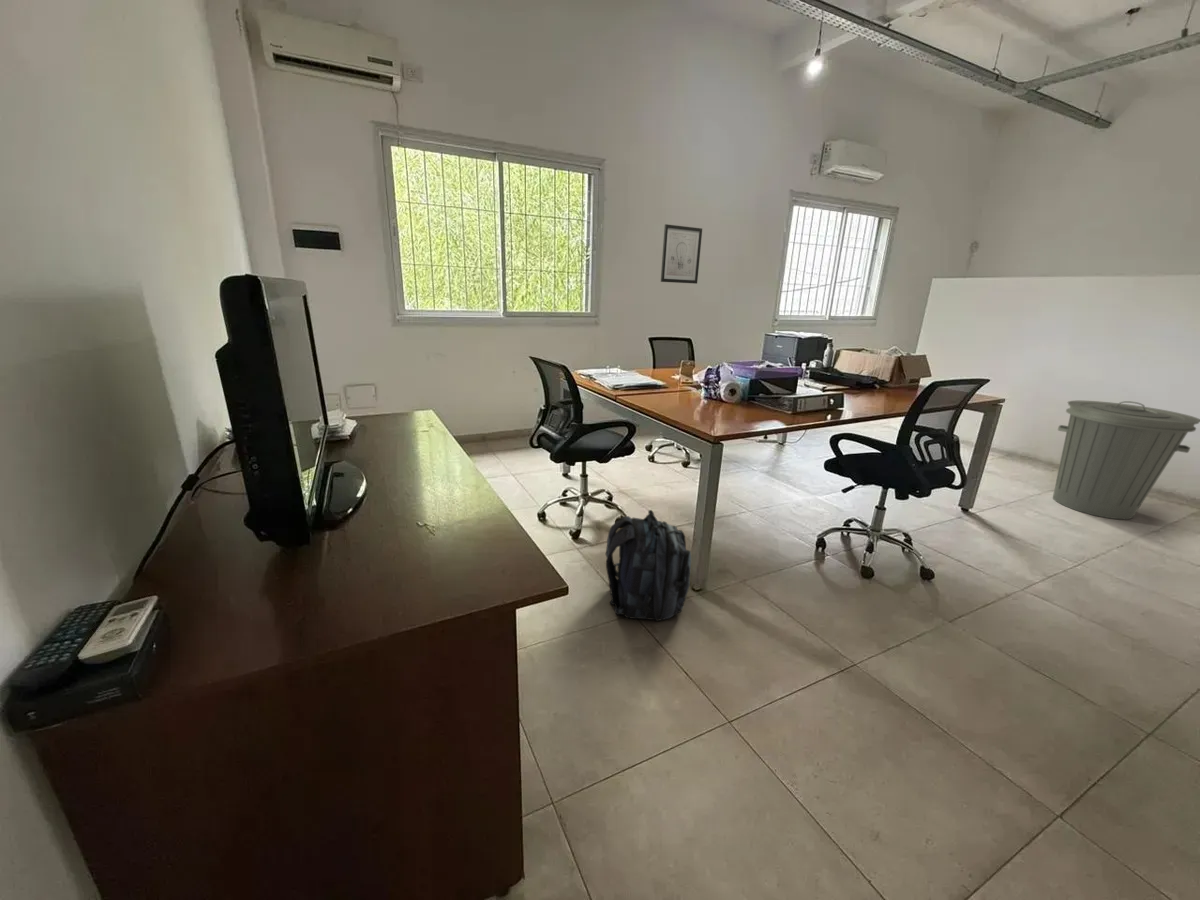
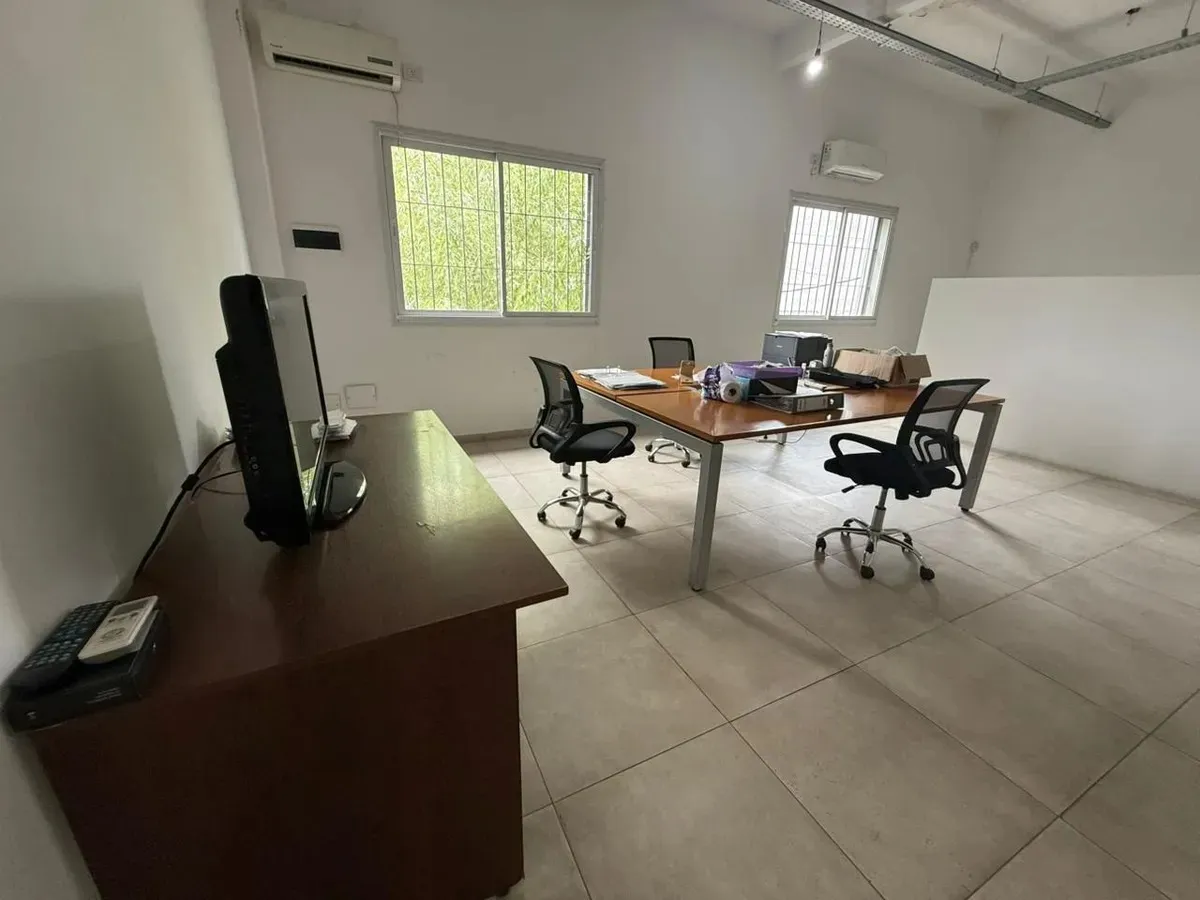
- wall art [660,223,703,285]
- backpack [605,509,692,622]
- trash can [1052,400,1200,520]
